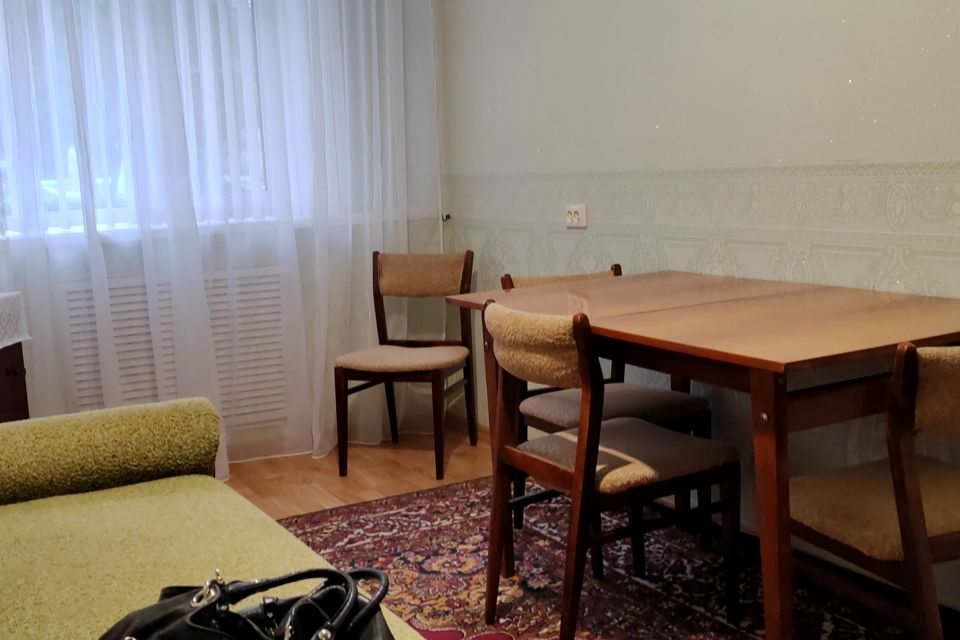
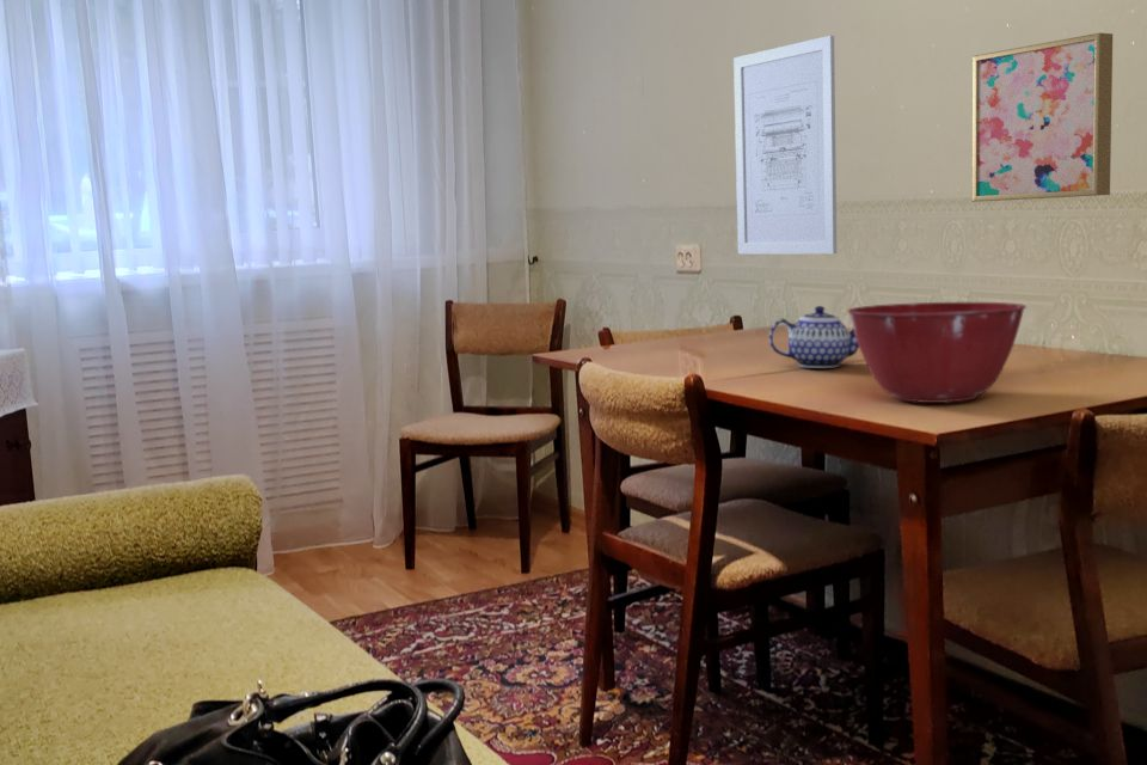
+ wall art [971,32,1114,203]
+ wall art [732,35,838,255]
+ mixing bowl [846,301,1028,404]
+ teapot [768,305,859,369]
